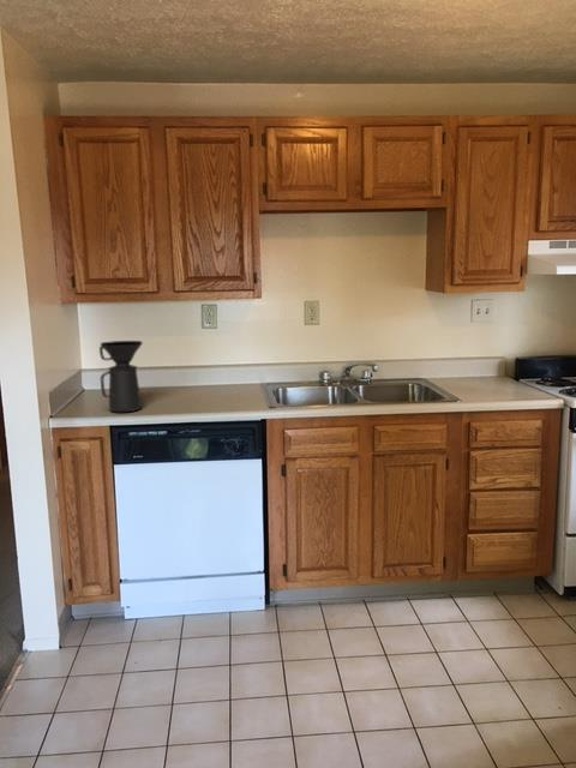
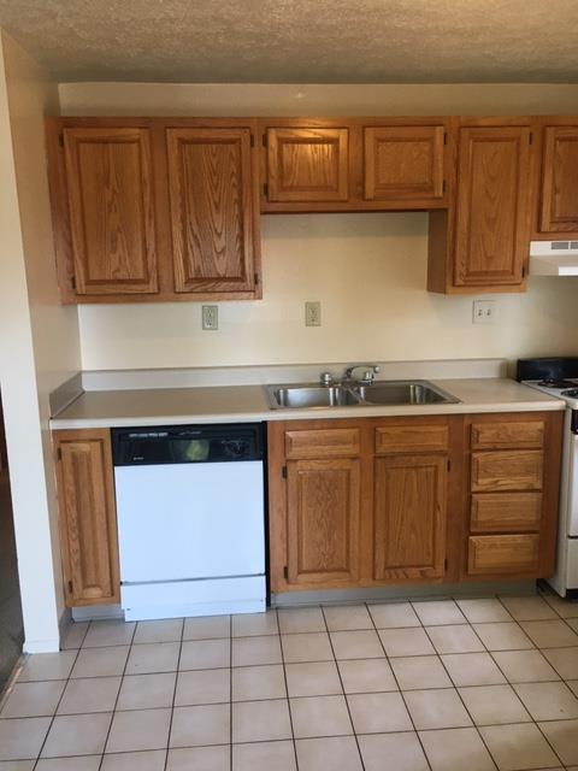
- coffee maker [98,340,144,413]
